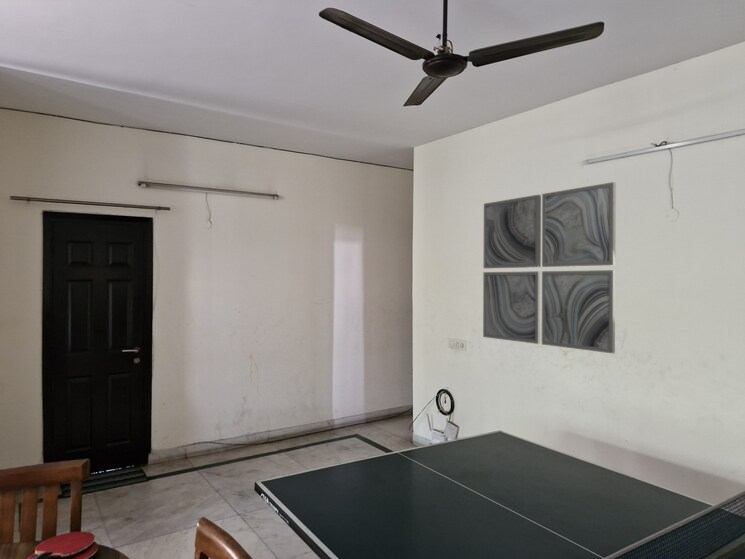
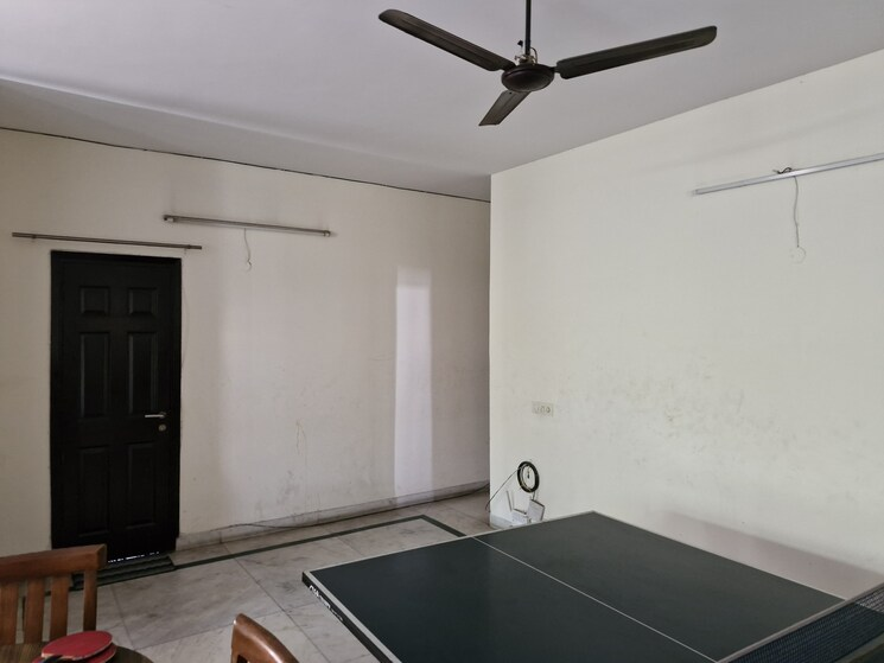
- wall art [482,181,617,354]
